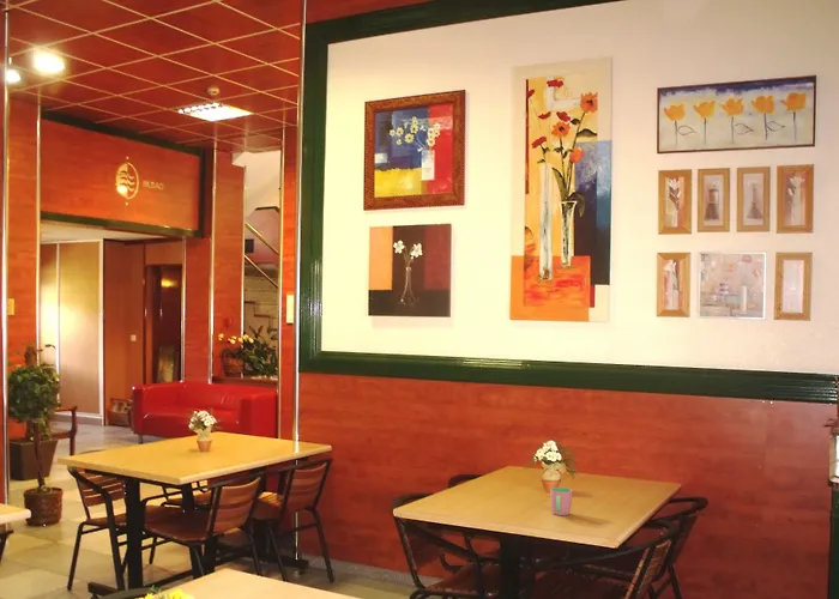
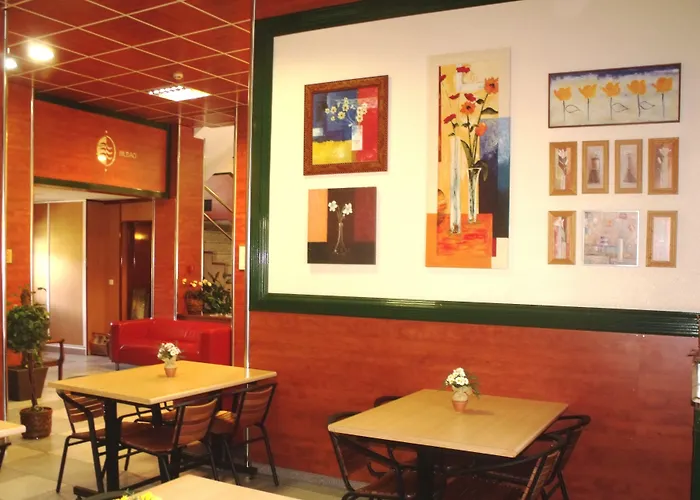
- cup [549,486,573,516]
